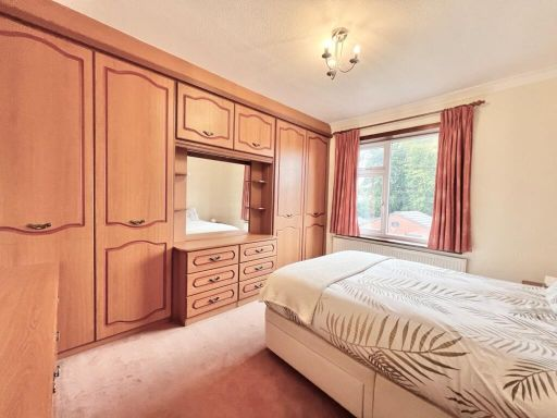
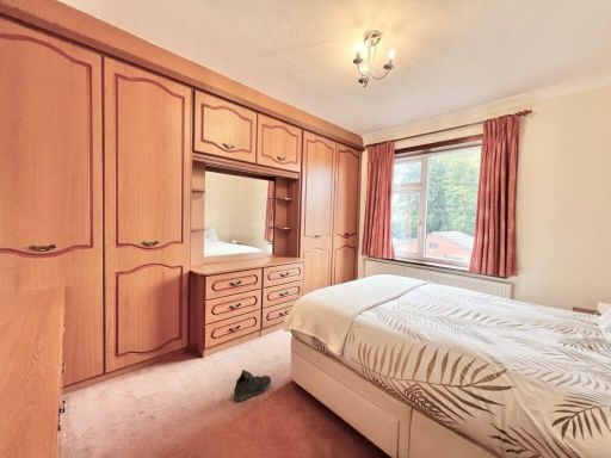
+ sneaker [233,369,272,402]
